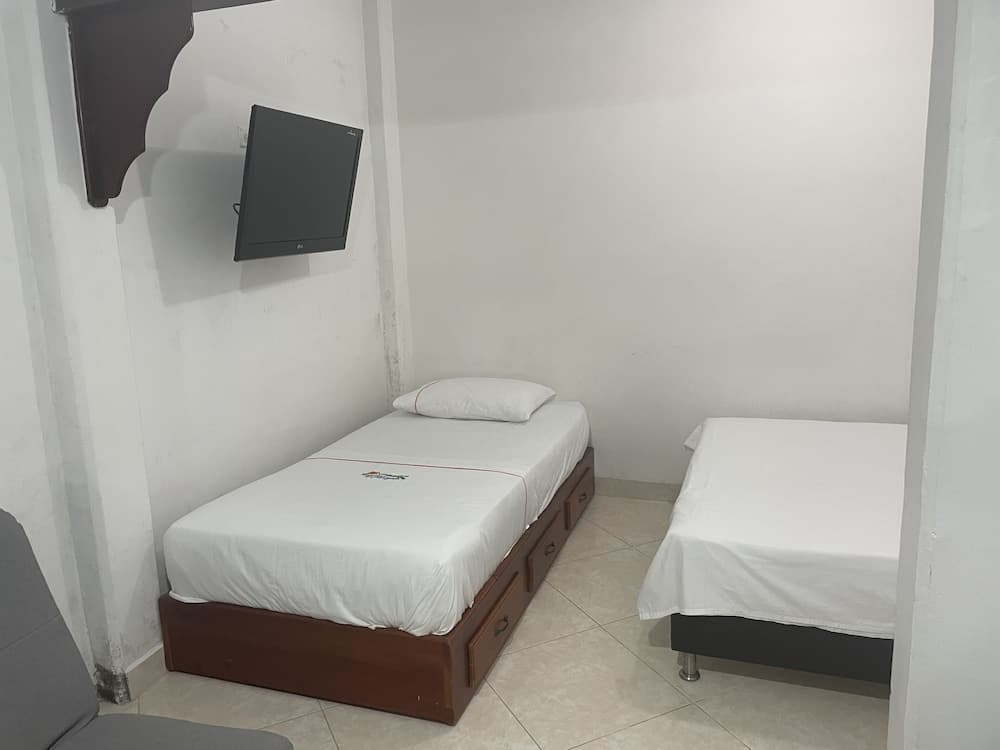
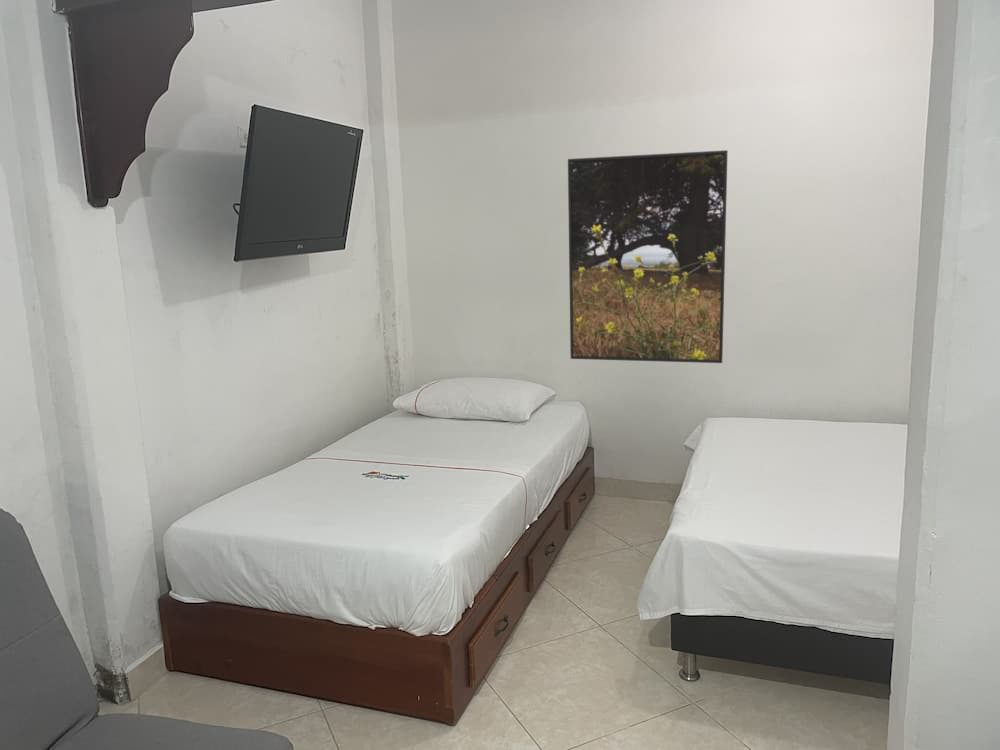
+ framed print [567,149,729,364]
